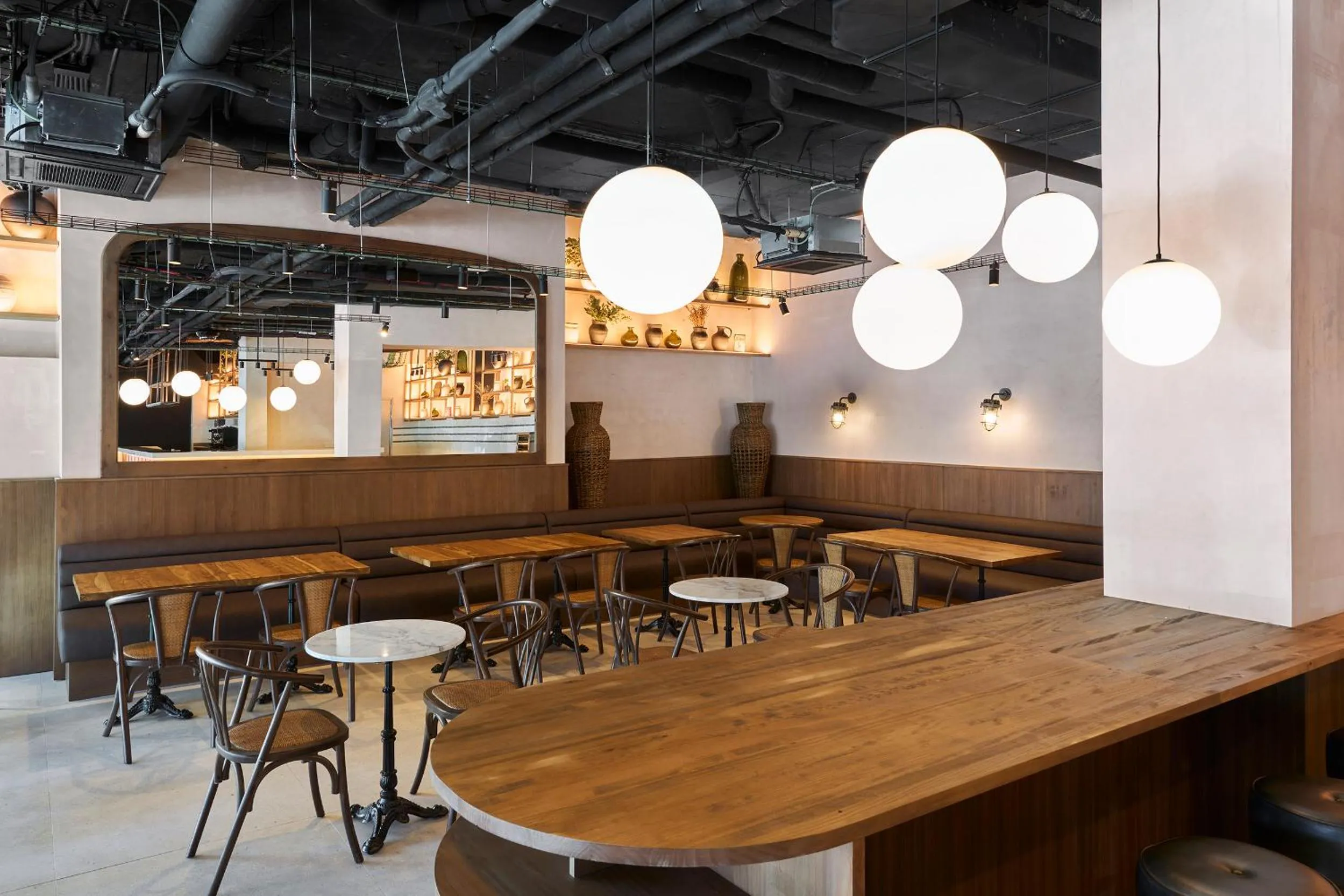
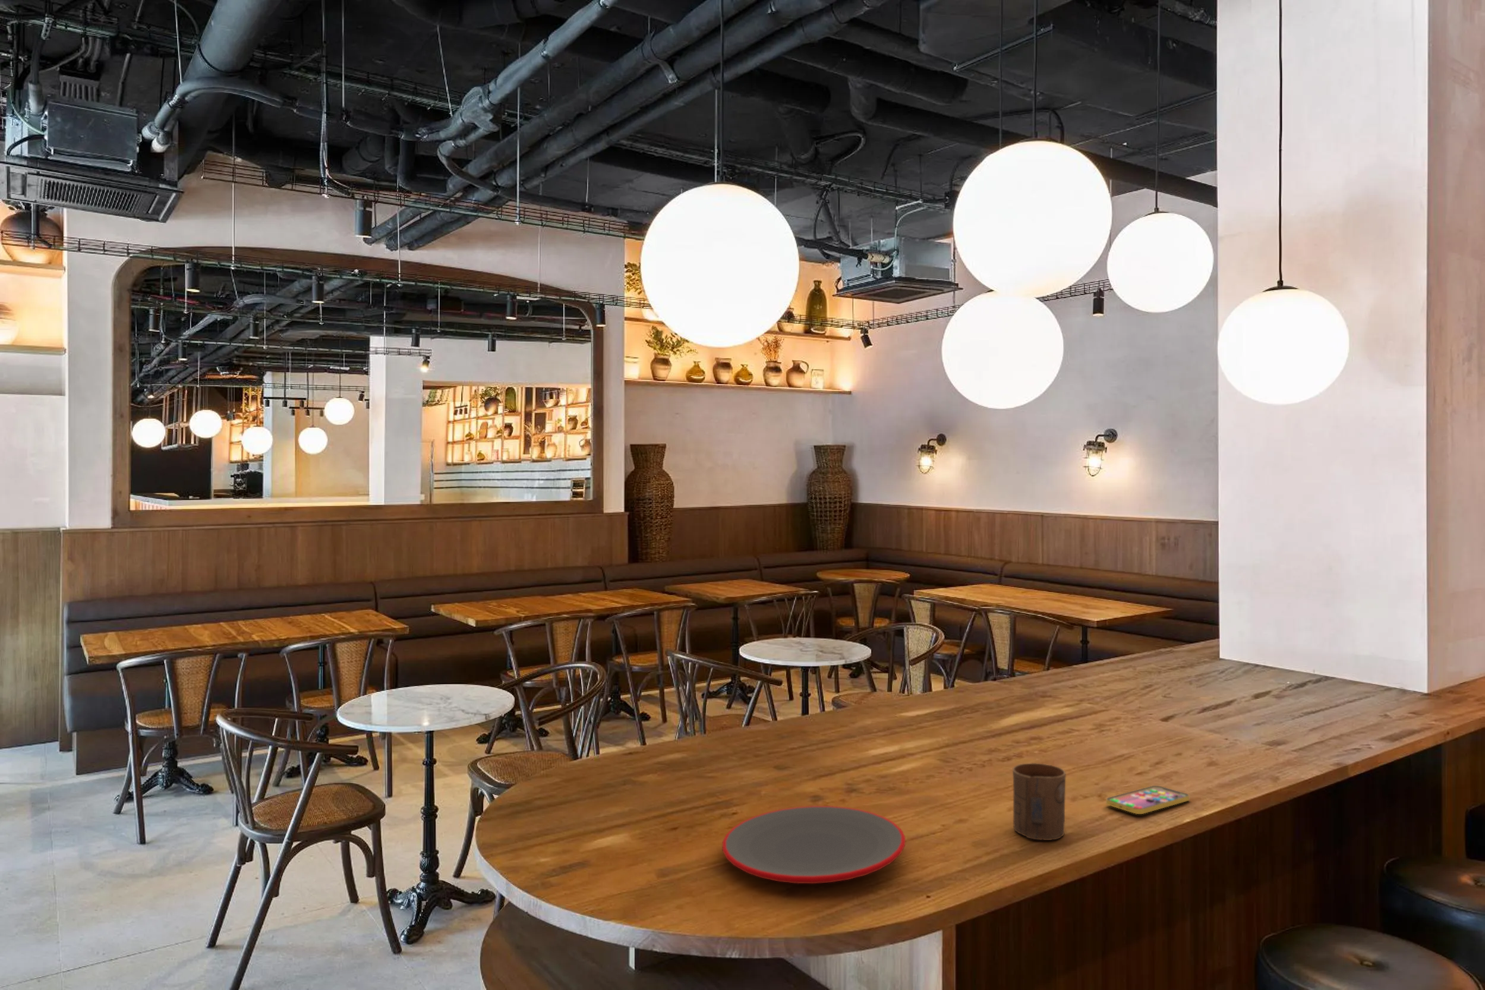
+ cup [1012,762,1066,841]
+ plate [722,805,906,884]
+ smartphone [1105,784,1190,814]
